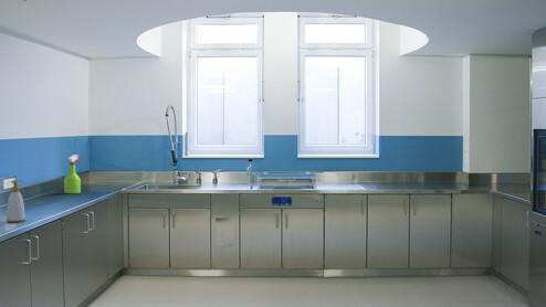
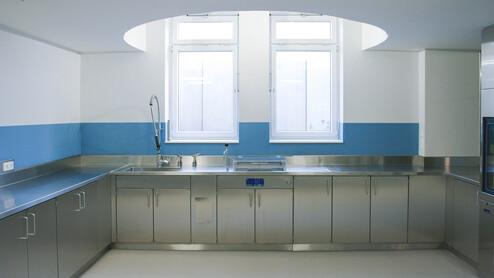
- soap bottle [4,179,27,223]
- spray bottle [63,154,83,194]
